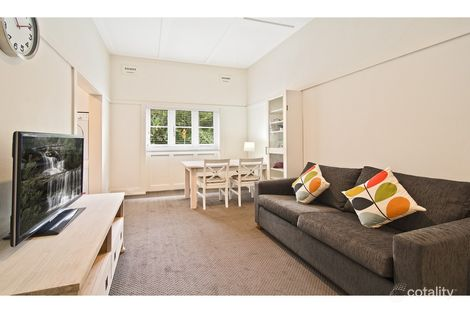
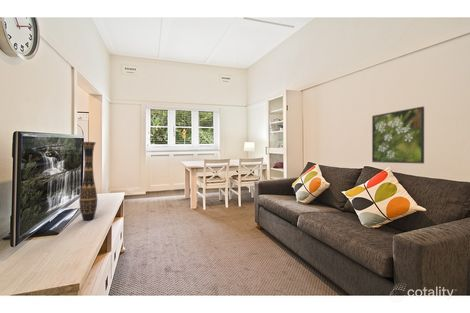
+ decorative vase [78,141,98,221]
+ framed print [371,106,425,165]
